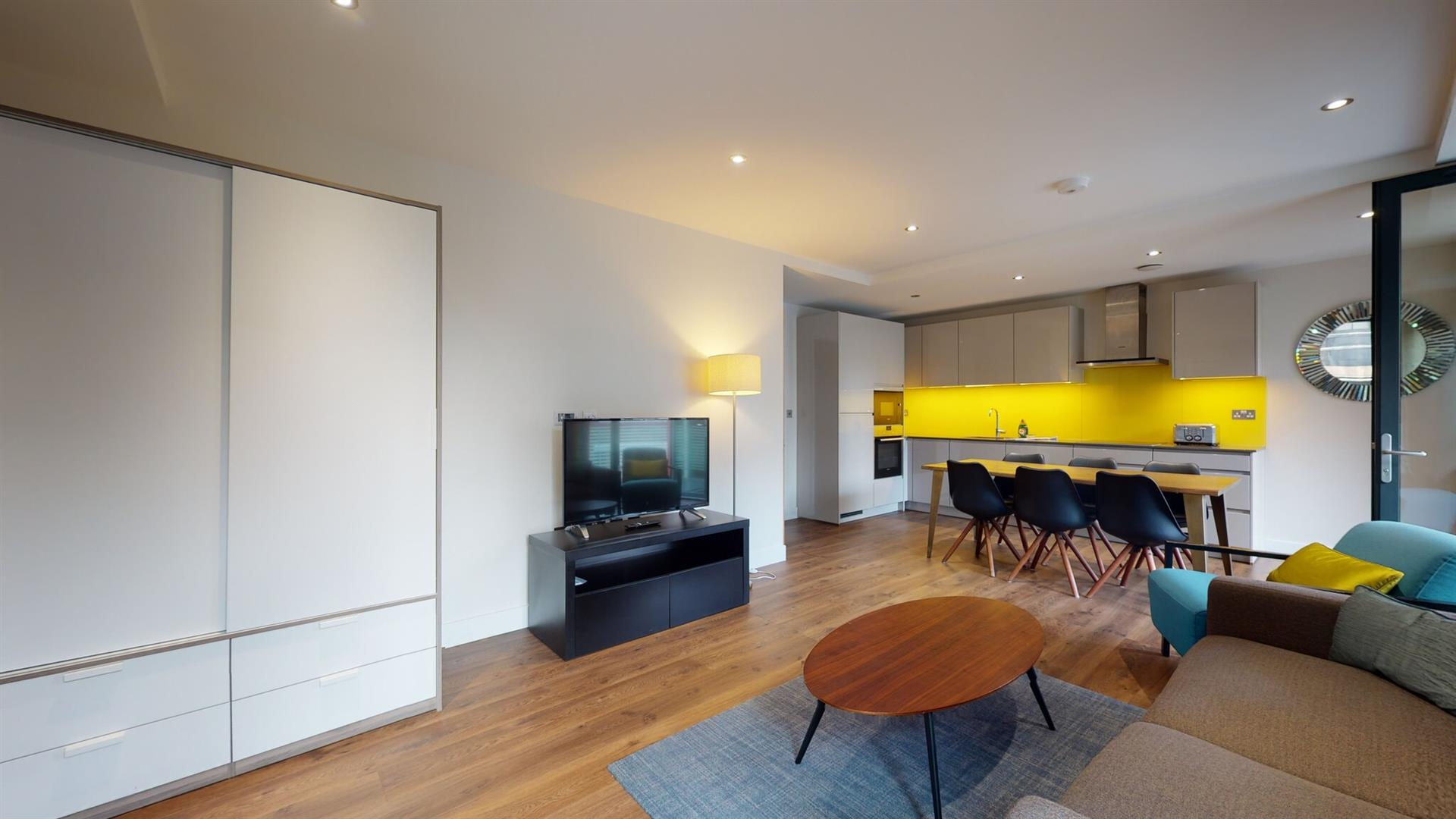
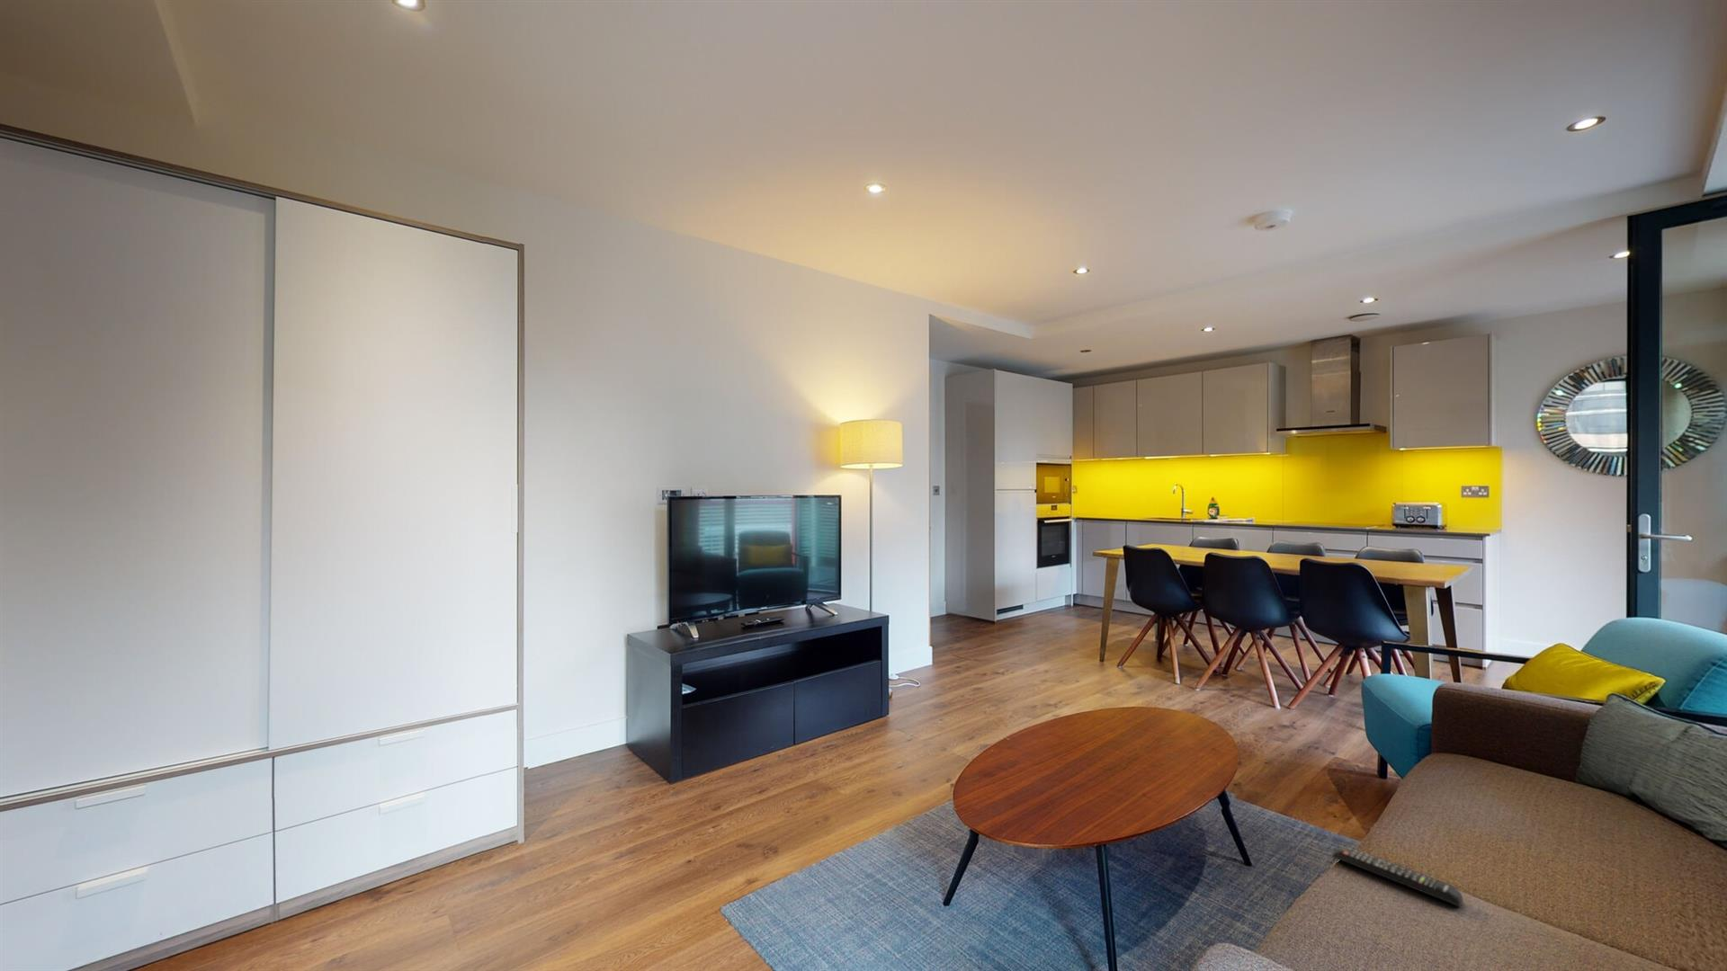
+ remote control [1331,845,1464,908]
